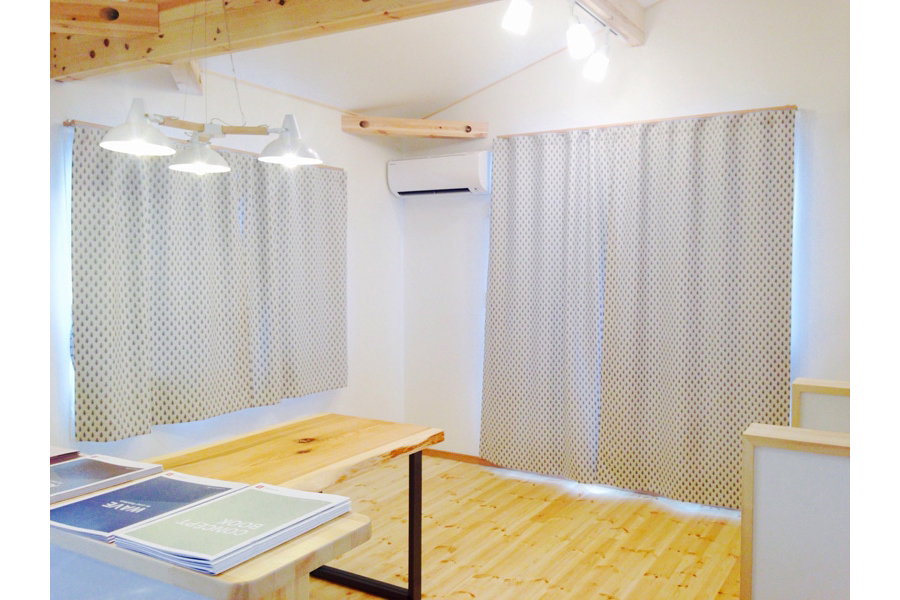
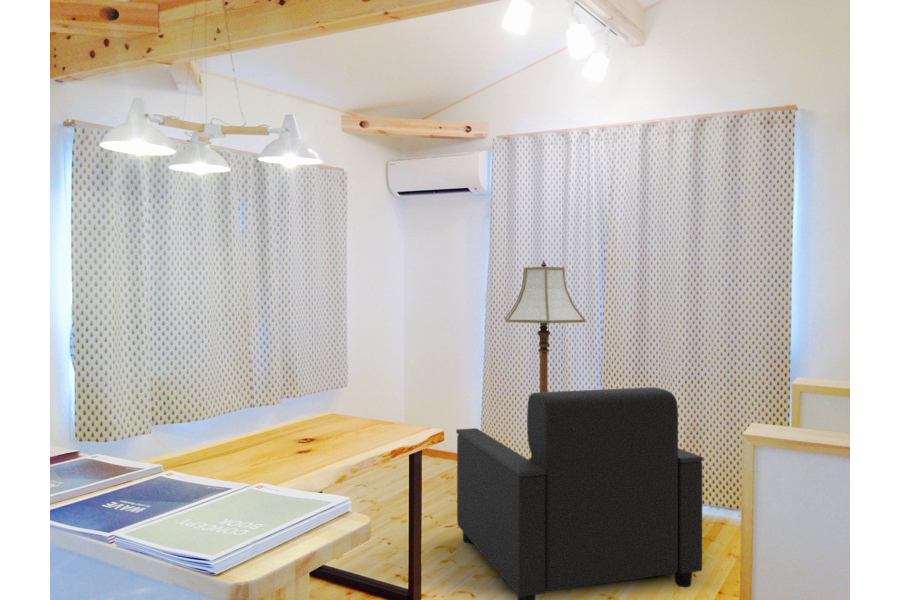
+ armchair [455,386,704,600]
+ floor lamp [504,259,586,392]
